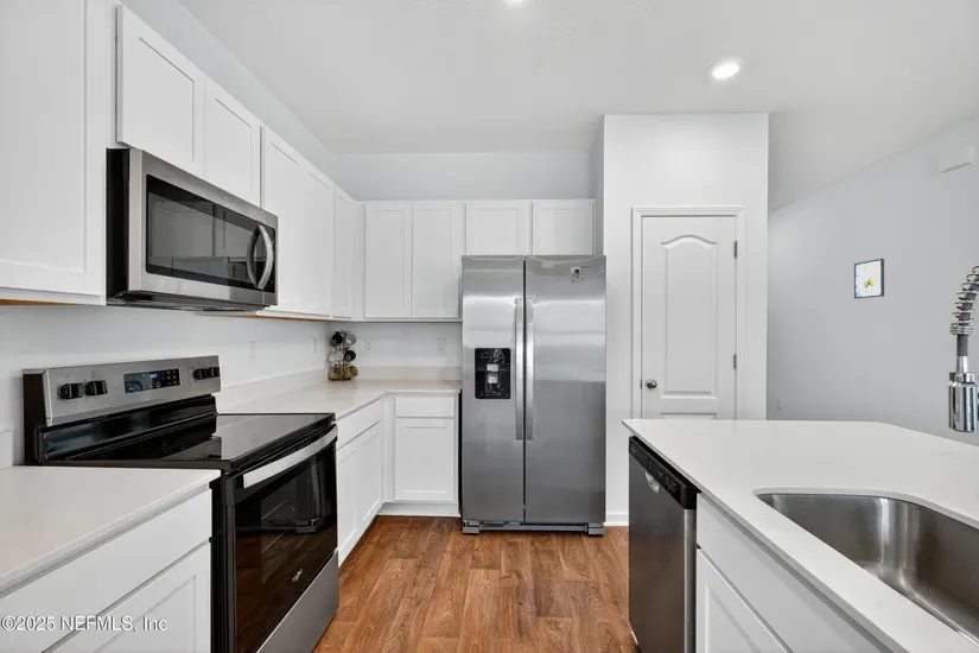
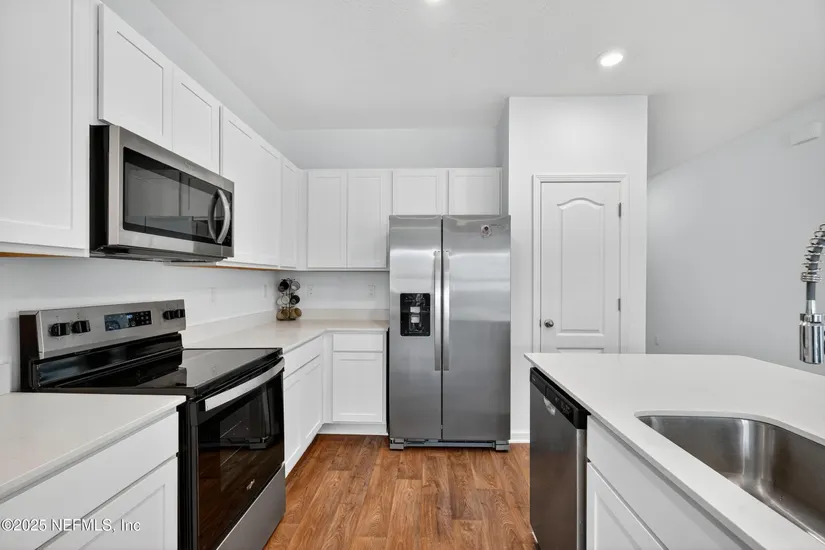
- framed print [853,258,885,300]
